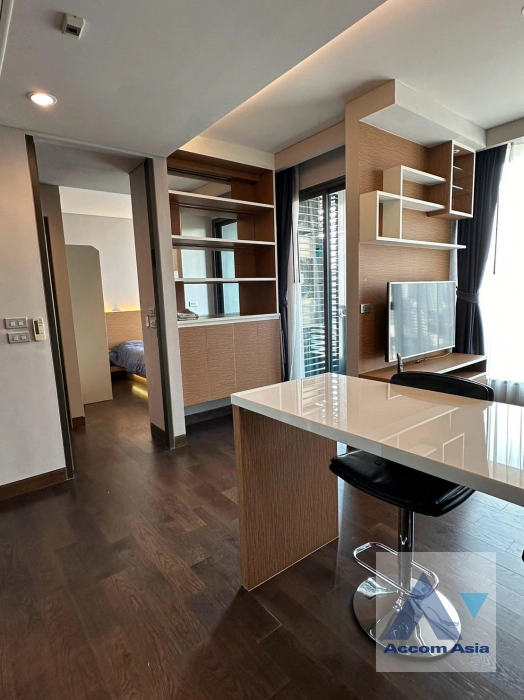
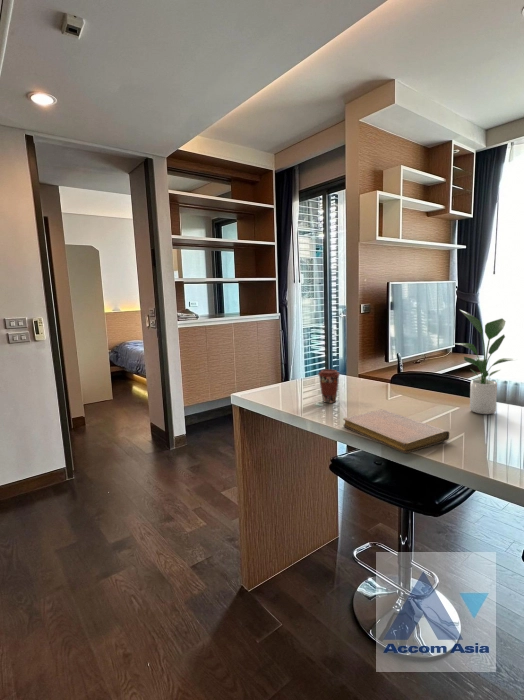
+ coffee cup [317,368,341,404]
+ potted plant [453,309,519,415]
+ notebook [342,409,450,454]
